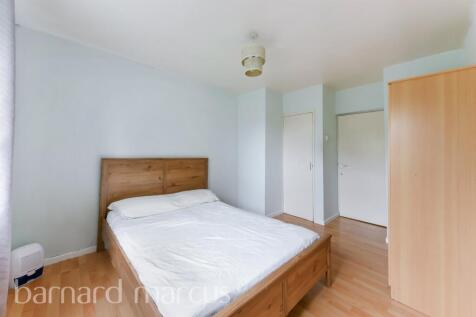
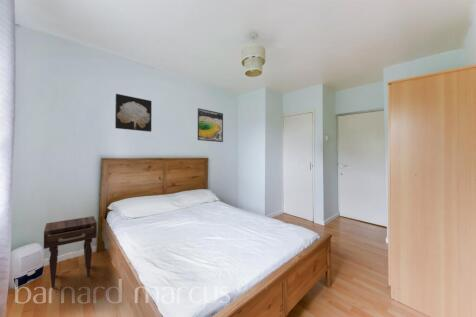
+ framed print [197,107,224,143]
+ wall art [114,93,153,133]
+ nightstand [43,215,98,288]
